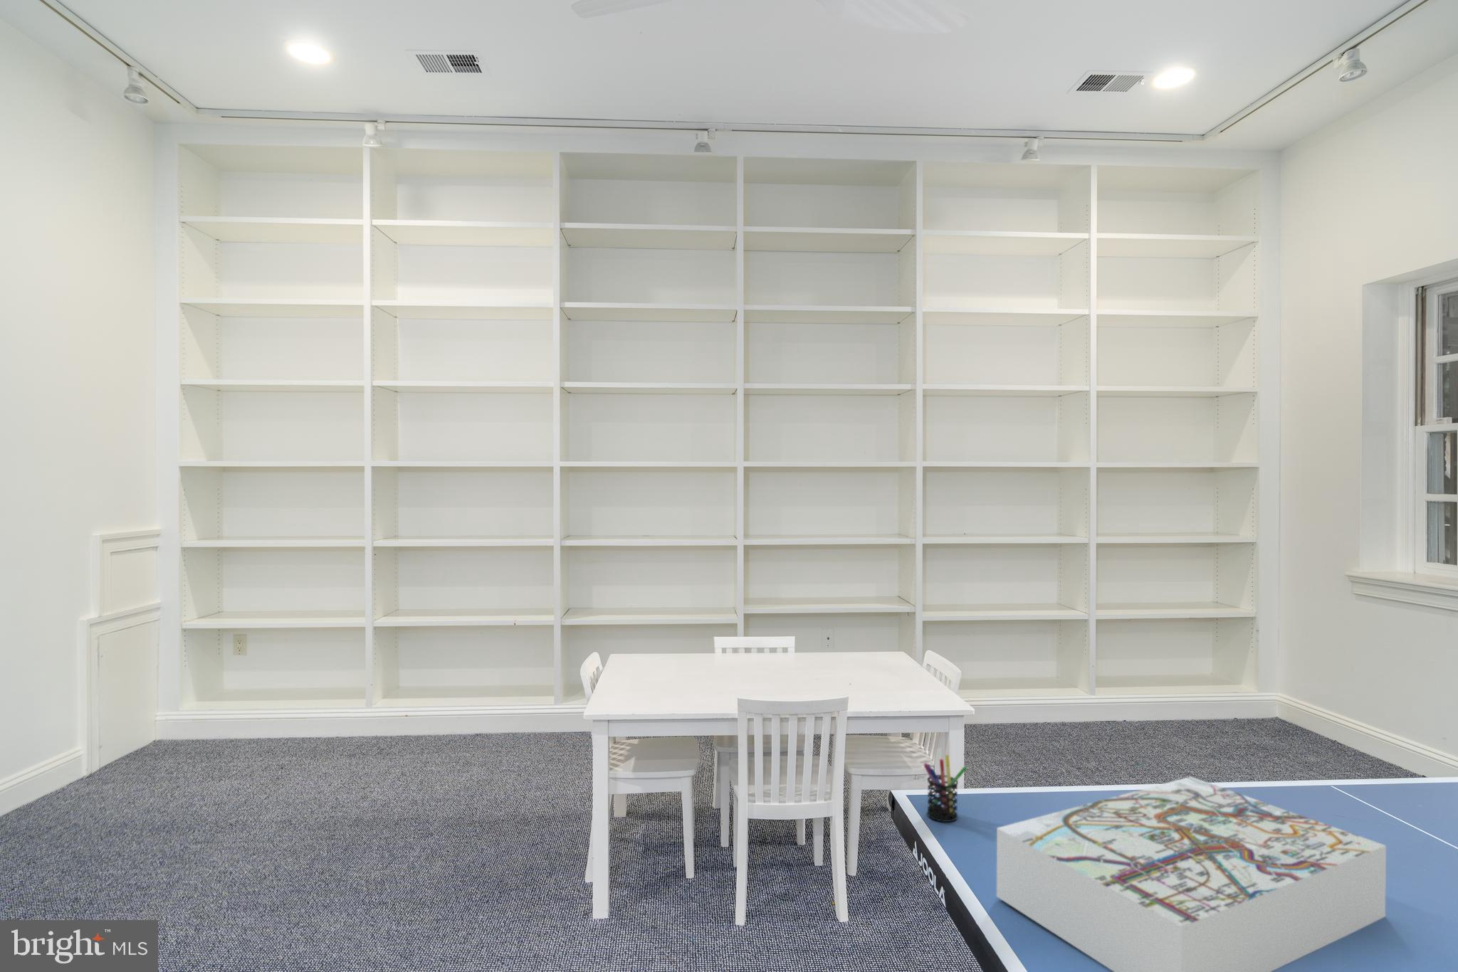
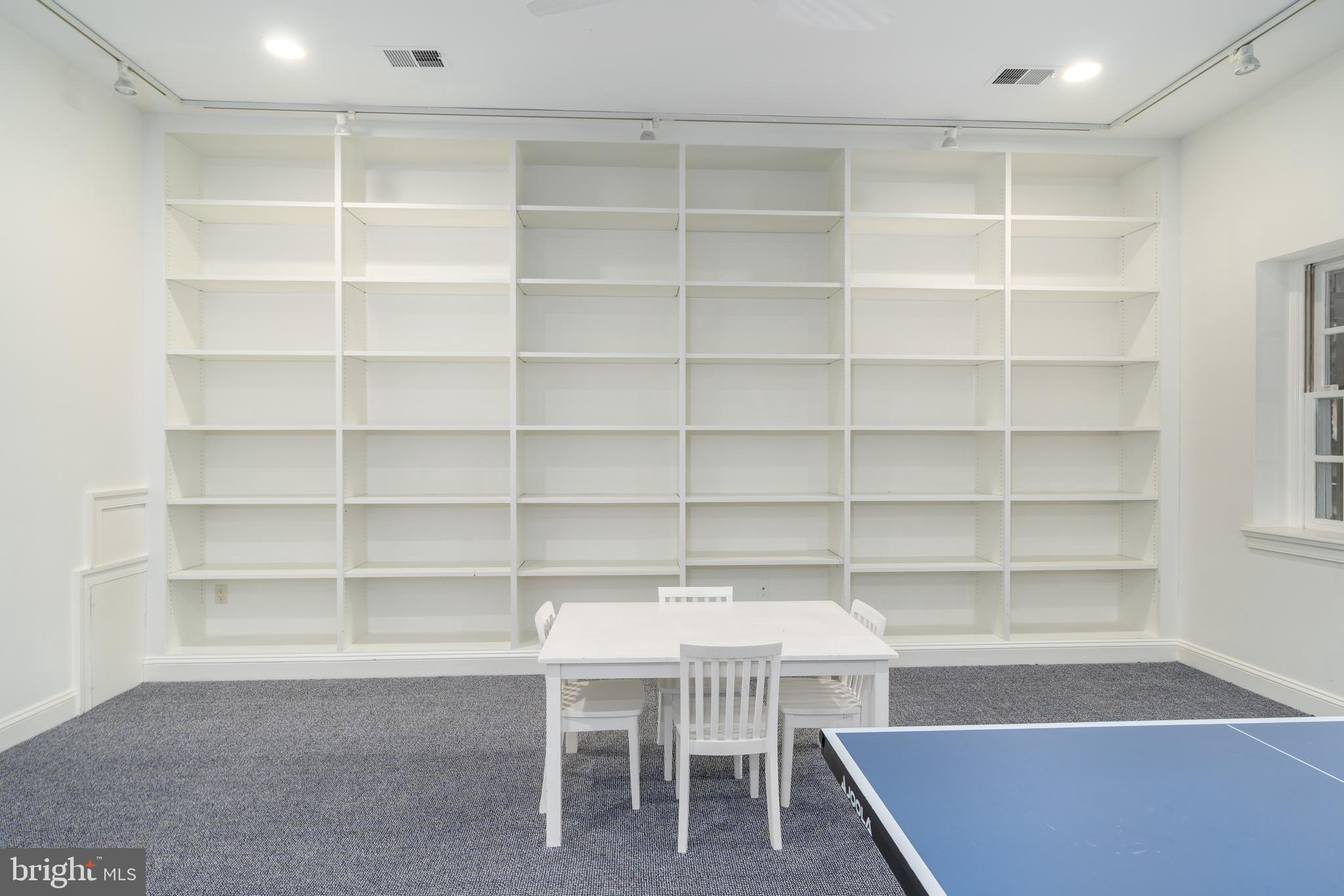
- board game [996,776,1386,972]
- pen holder [922,754,968,822]
